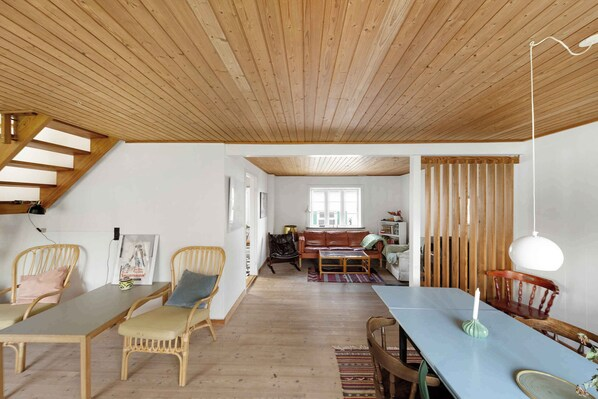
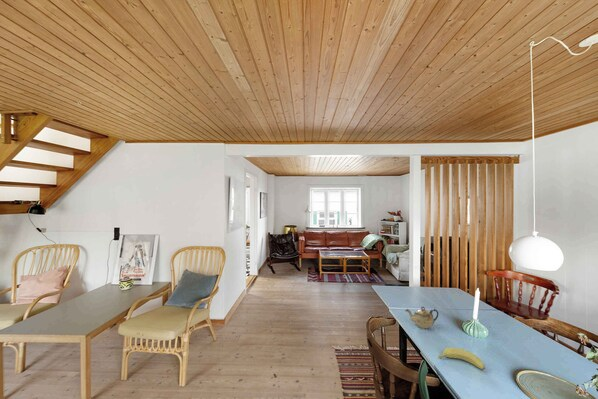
+ teapot [404,306,439,330]
+ banana [438,347,486,371]
